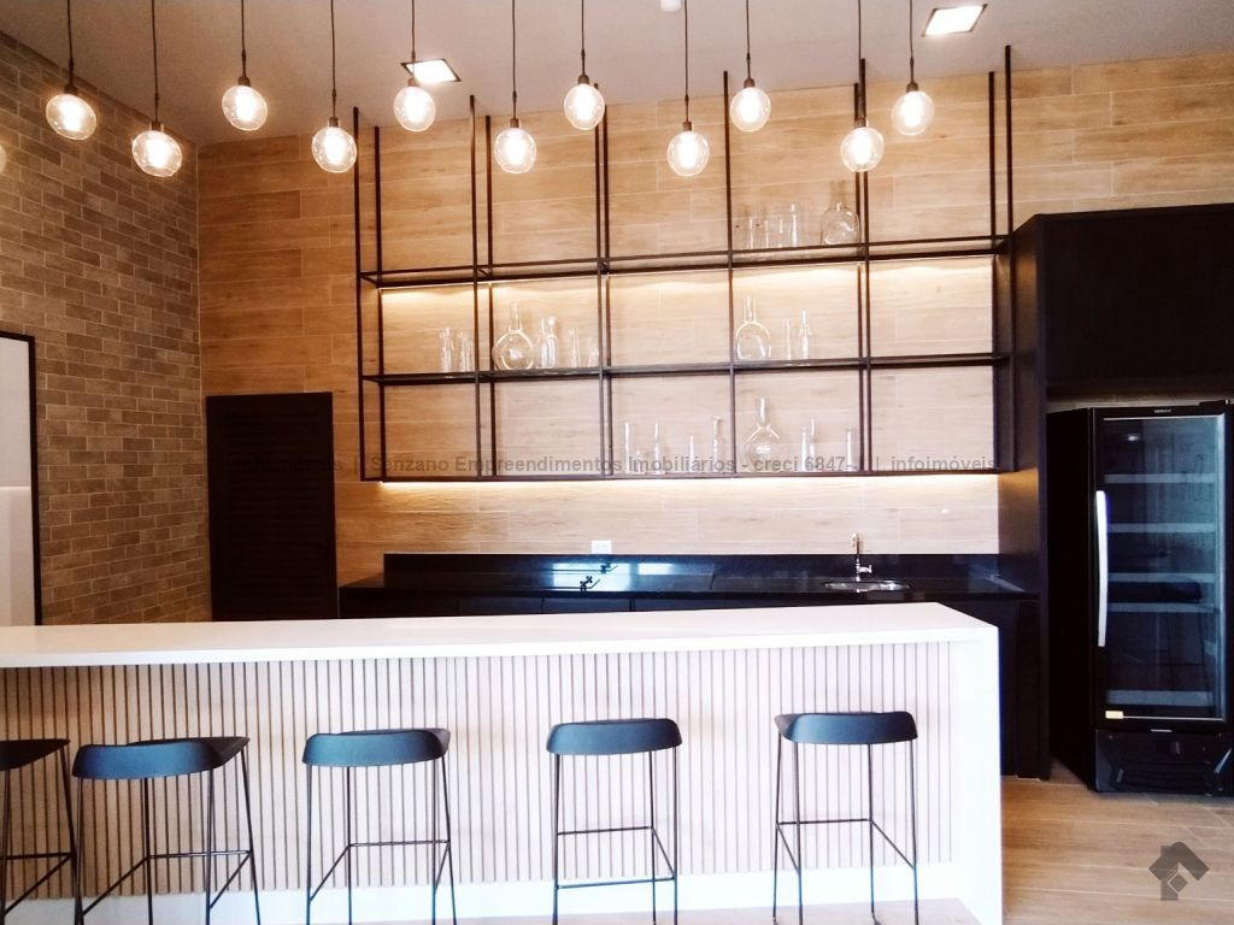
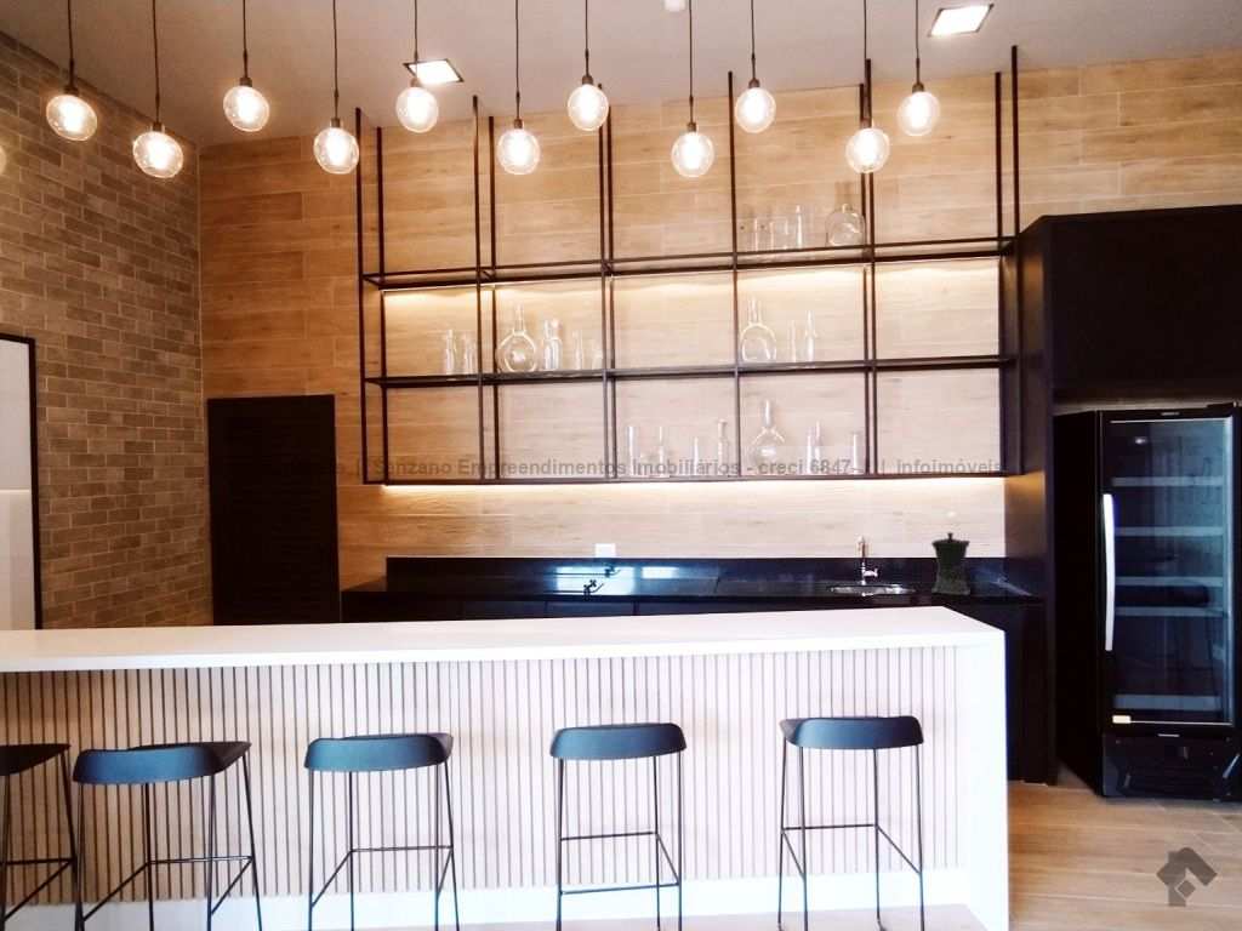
+ coffee maker [930,531,972,596]
